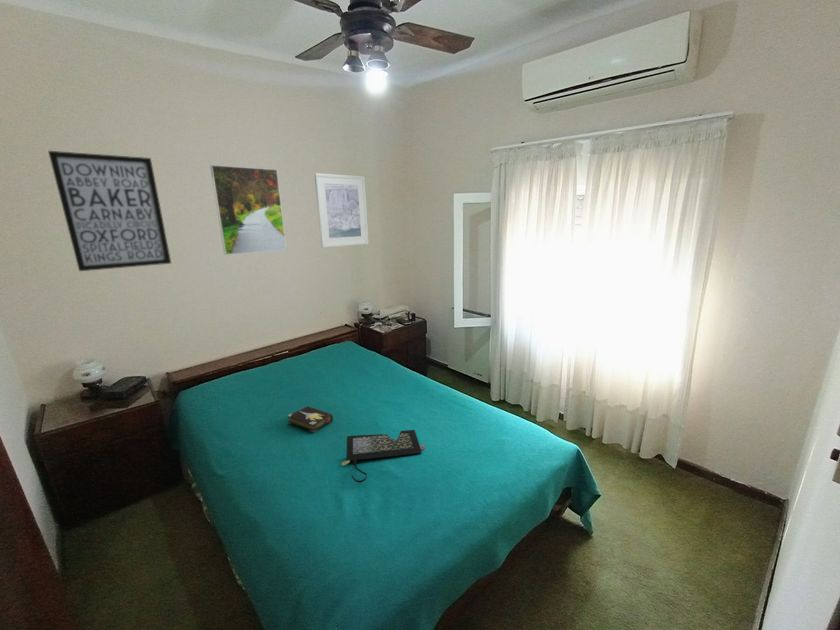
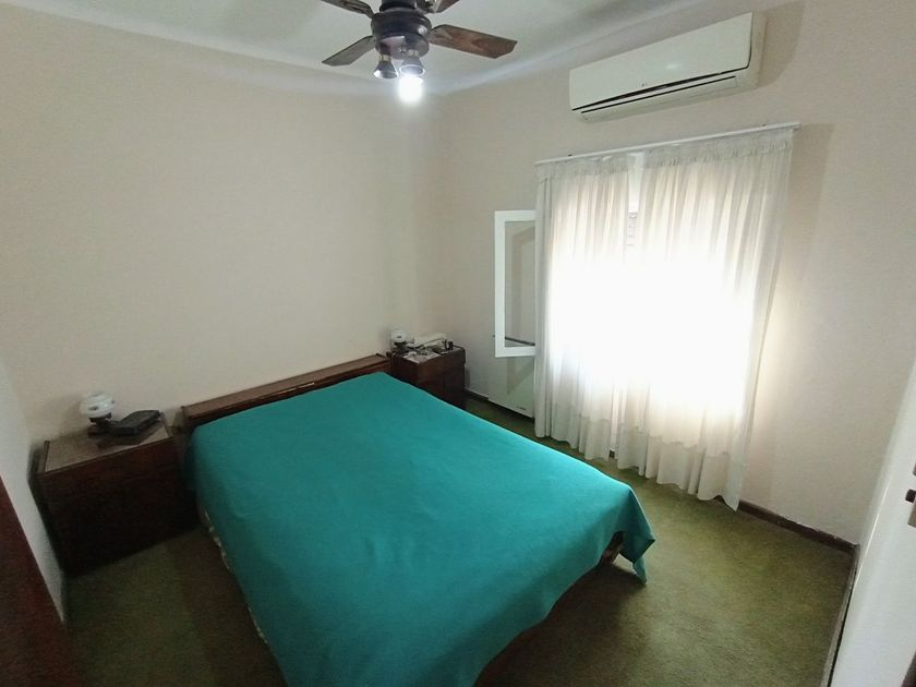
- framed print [314,172,370,249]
- hardback book [286,405,334,433]
- wall art [47,150,172,272]
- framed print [209,164,287,256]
- clutch bag [341,429,426,483]
